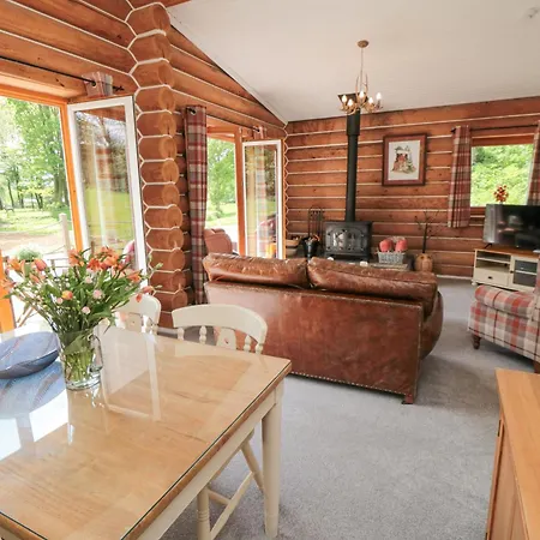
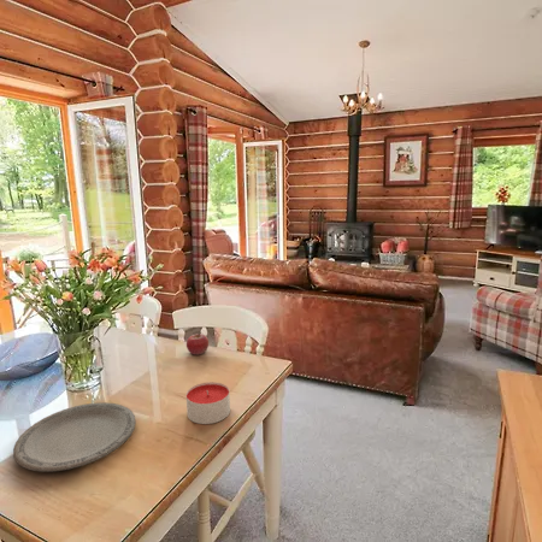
+ fruit [185,331,210,355]
+ candle [185,381,231,425]
+ plate [12,401,137,473]
